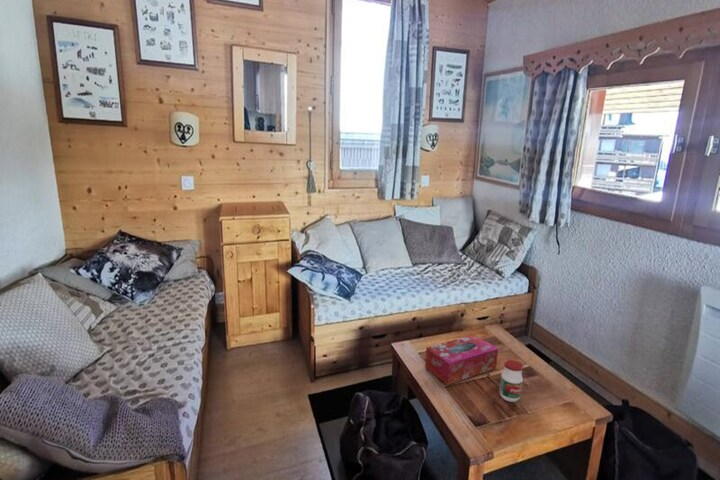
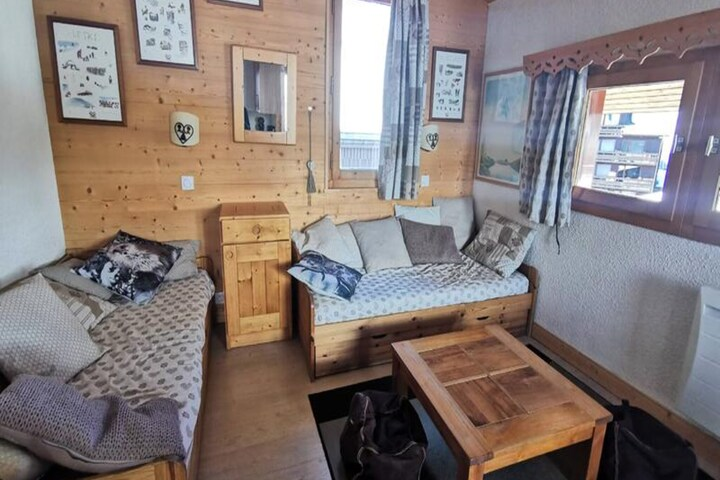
- jar [499,359,524,403]
- tissue box [424,334,499,386]
